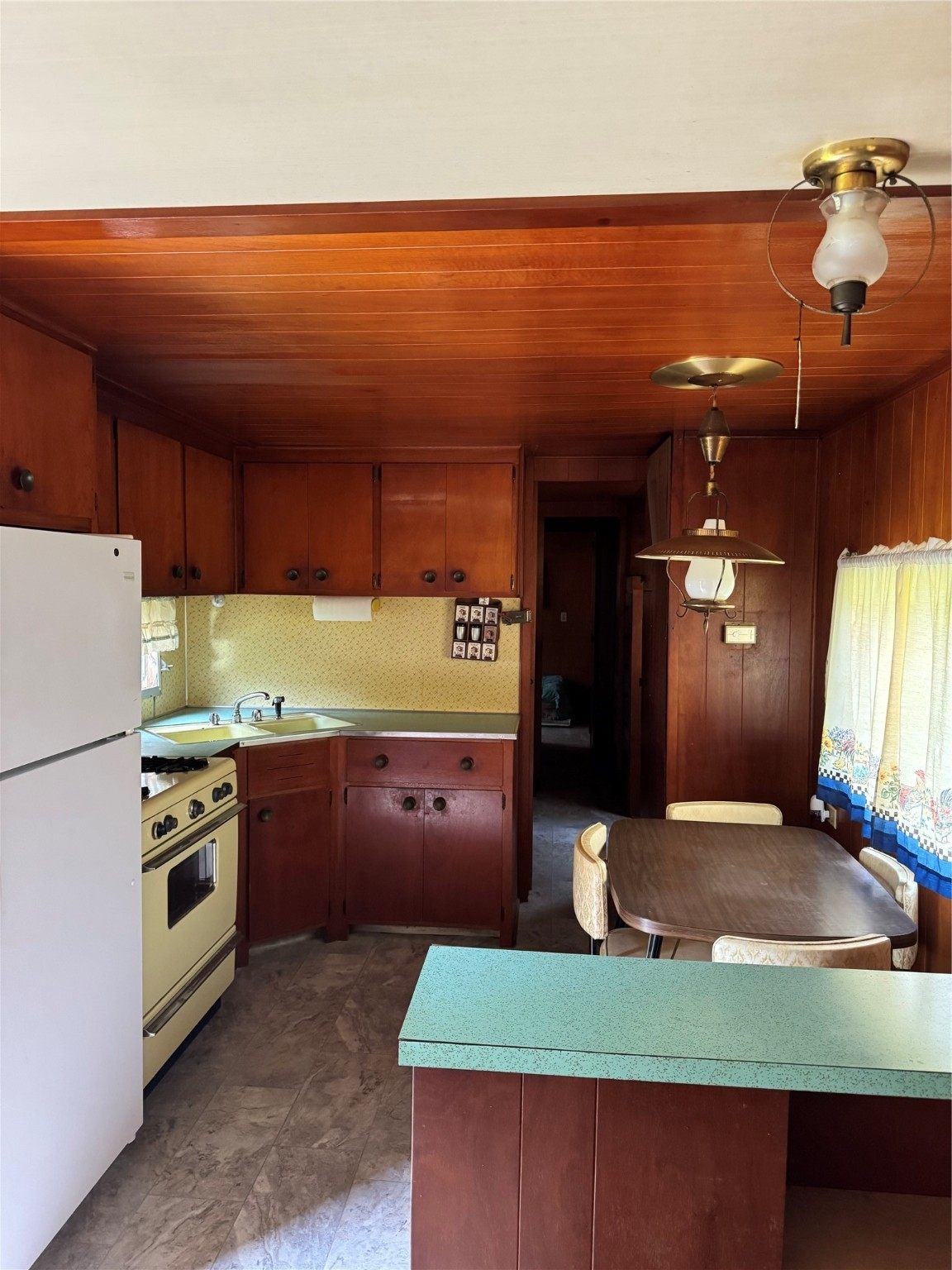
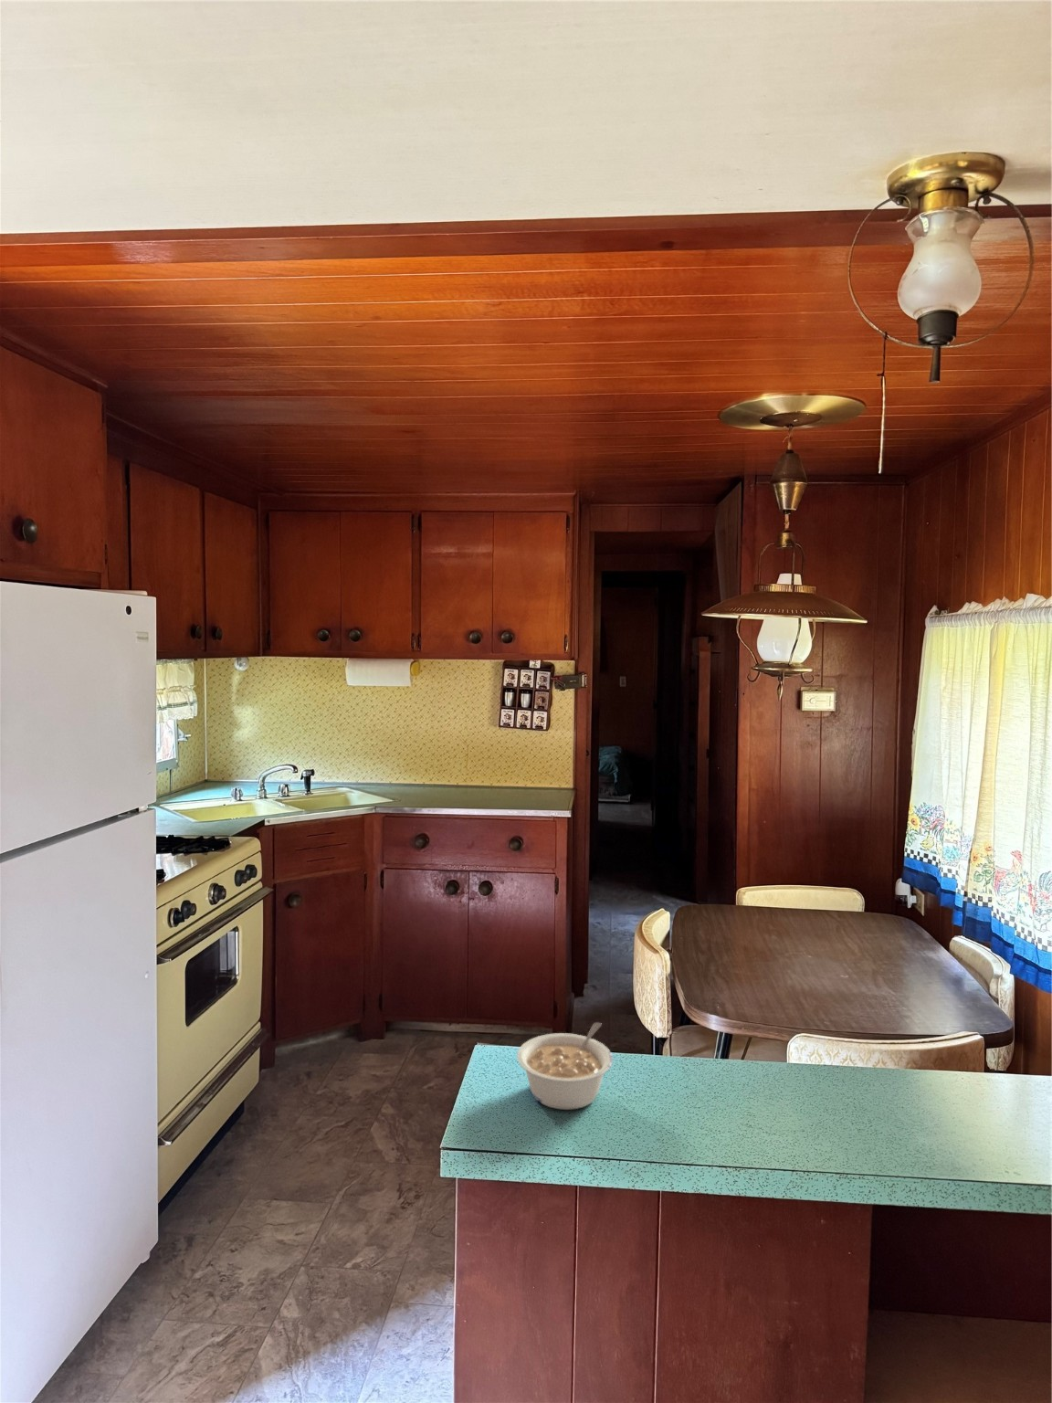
+ legume [516,1021,613,1110]
